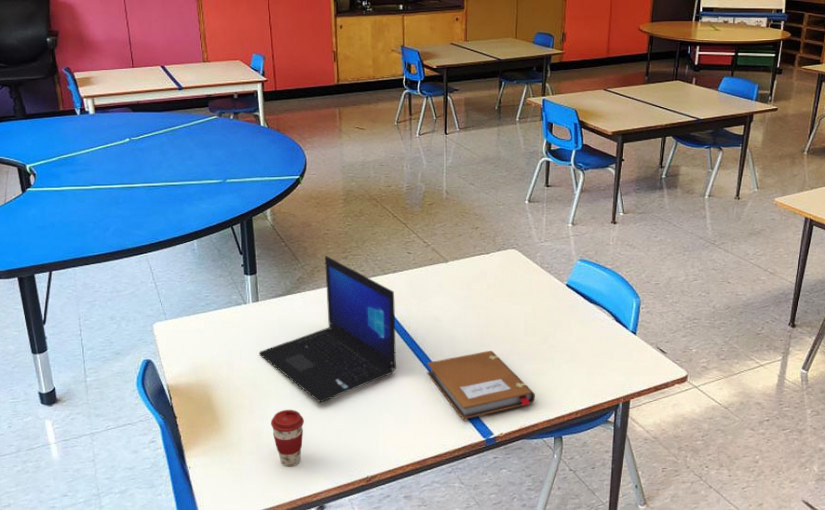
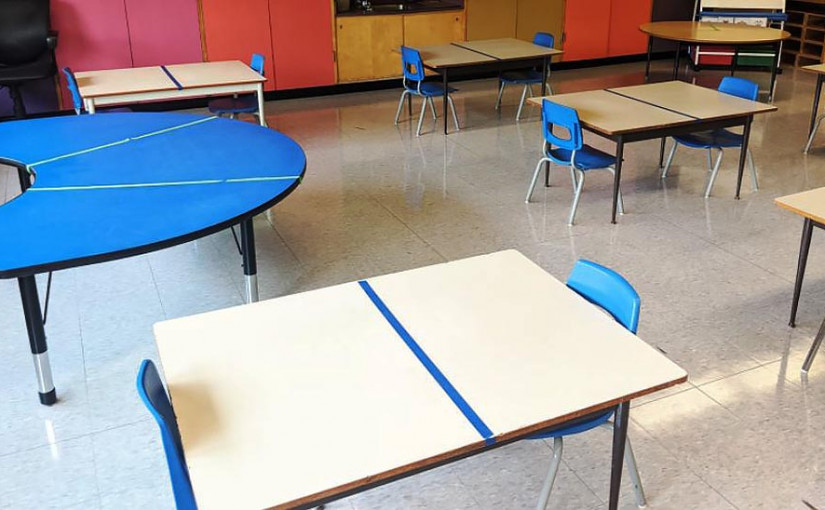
- notebook [426,350,536,420]
- coffee cup [270,409,305,467]
- laptop [258,255,397,403]
